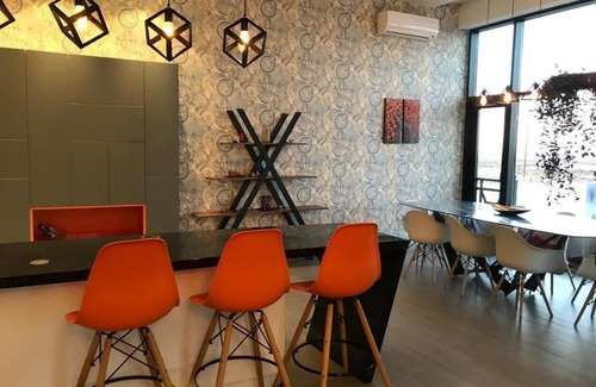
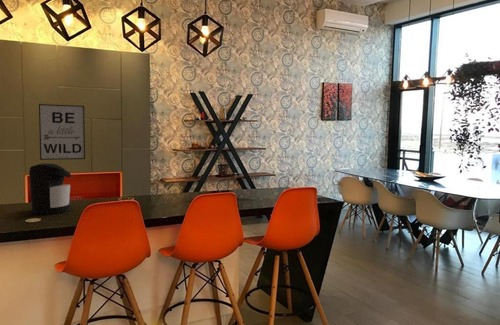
+ wall art [38,103,86,161]
+ coffee maker [28,162,72,215]
